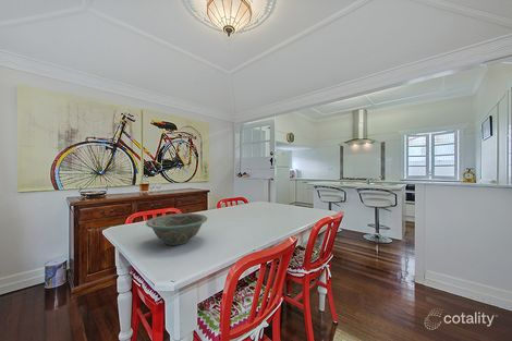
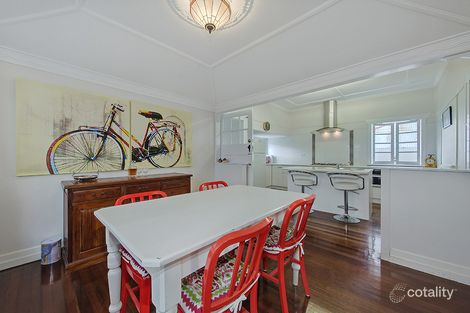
- decorative bowl [145,212,208,246]
